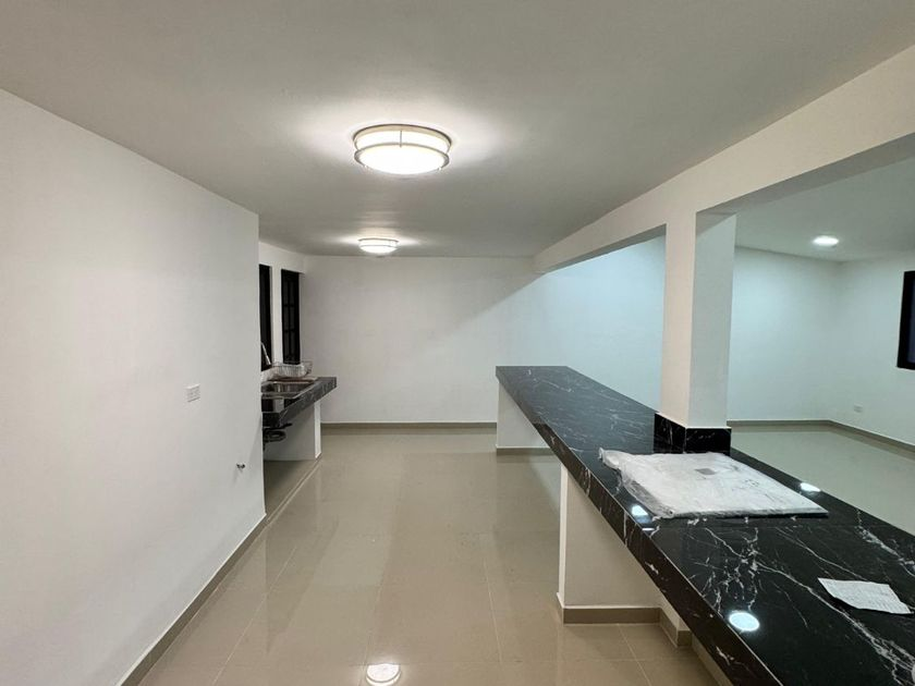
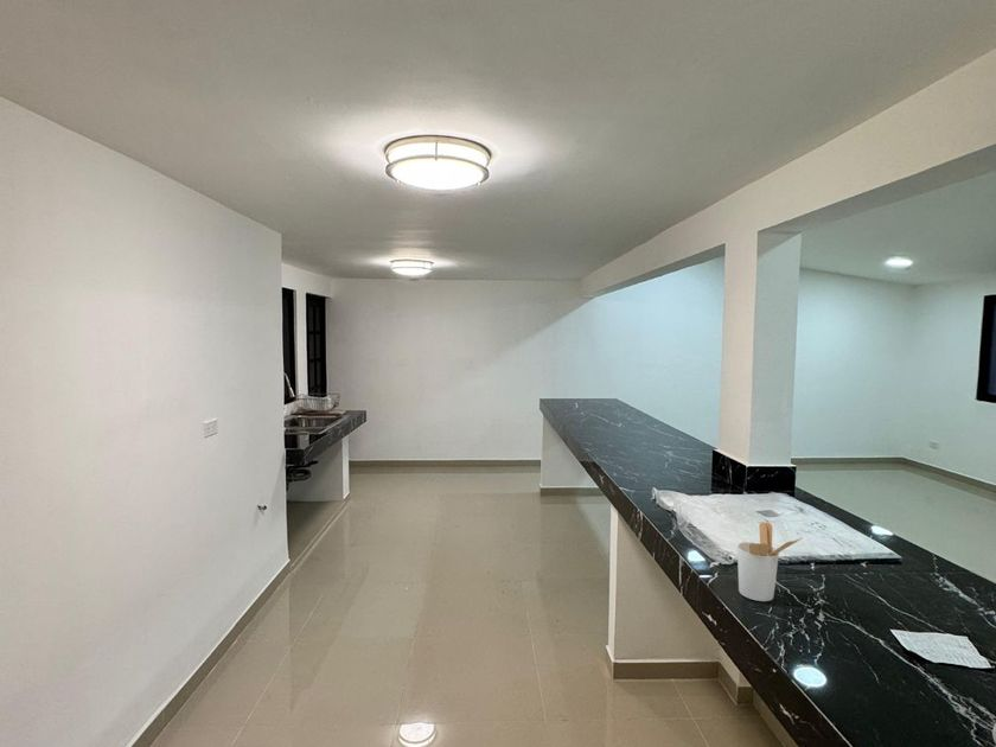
+ utensil holder [736,522,804,602]
